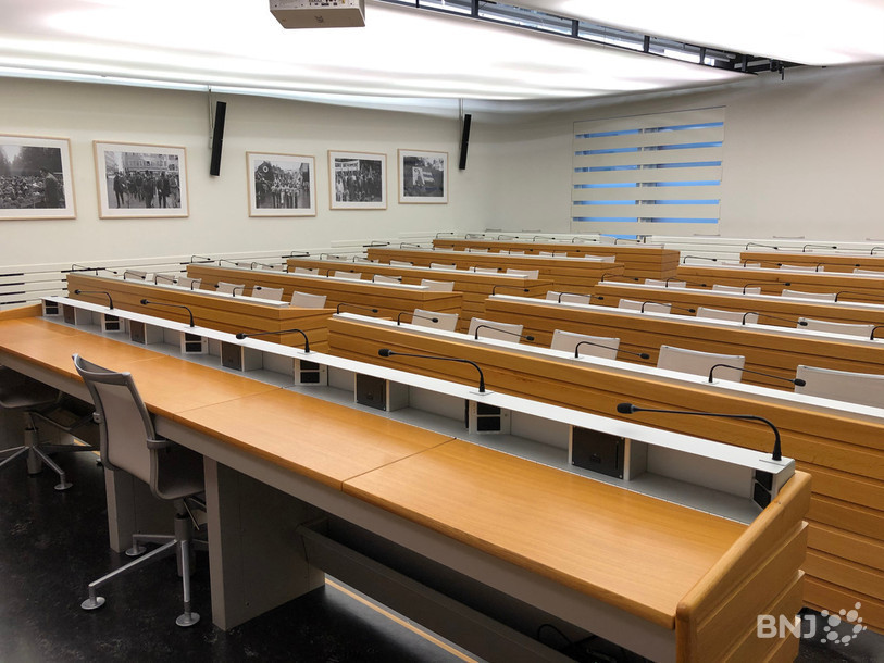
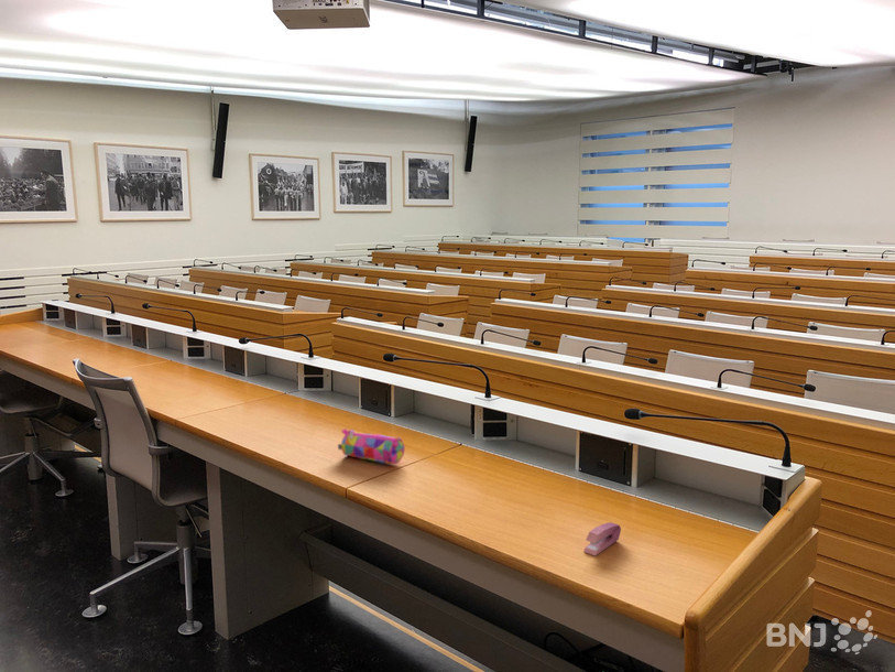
+ stapler [582,521,622,556]
+ pencil case [337,427,406,465]
